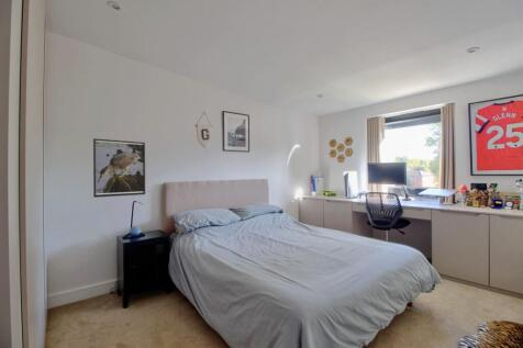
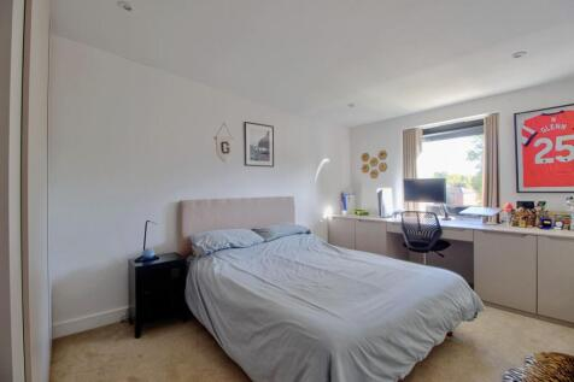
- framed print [92,137,146,199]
